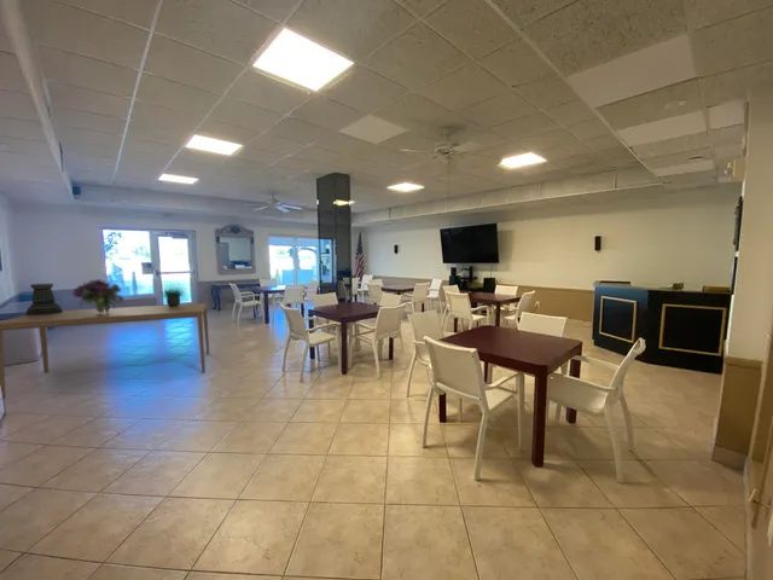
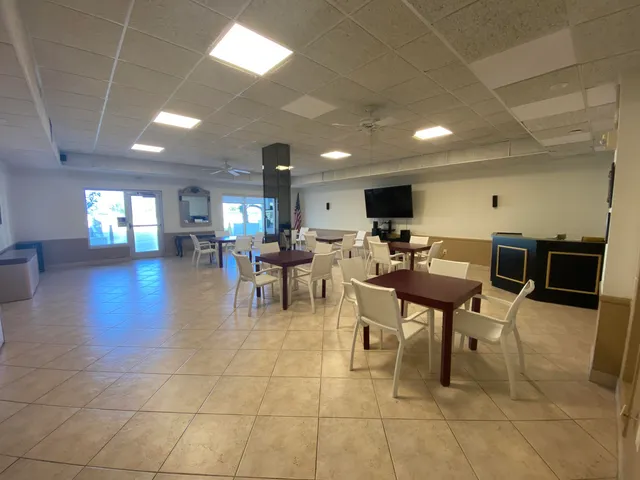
- bouquet [71,278,126,313]
- pedestal [24,283,64,315]
- potted plant [159,282,186,307]
- dining table [0,302,210,400]
